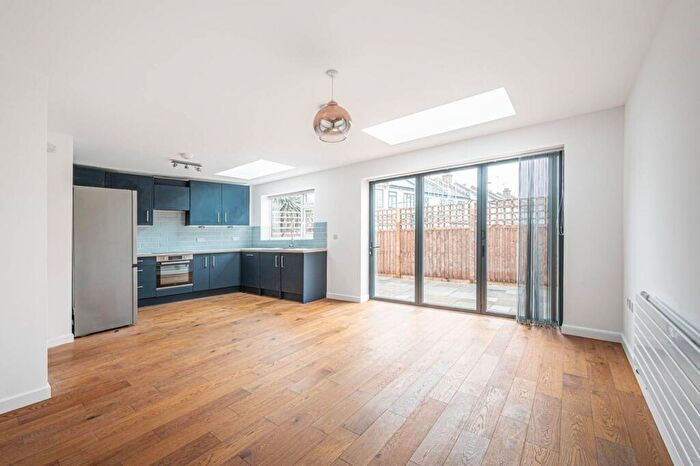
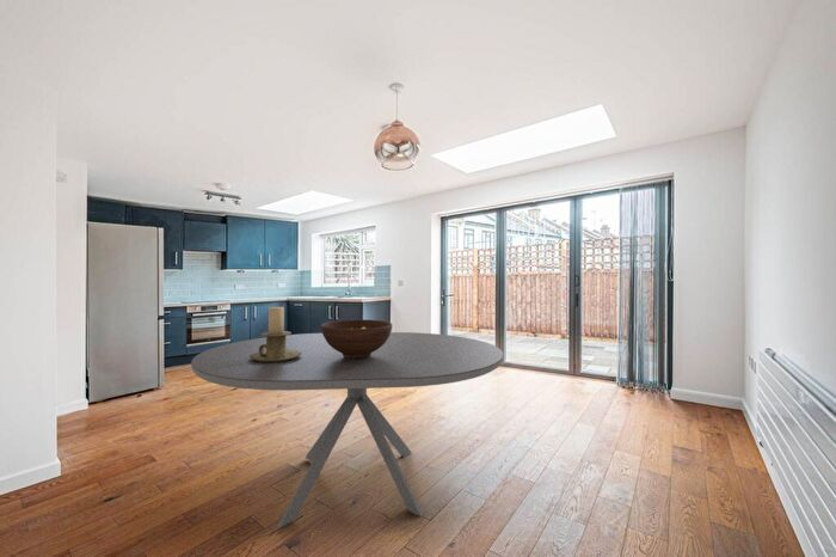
+ fruit bowl [320,319,393,359]
+ dining table [190,331,504,530]
+ candle holder [250,306,302,362]
